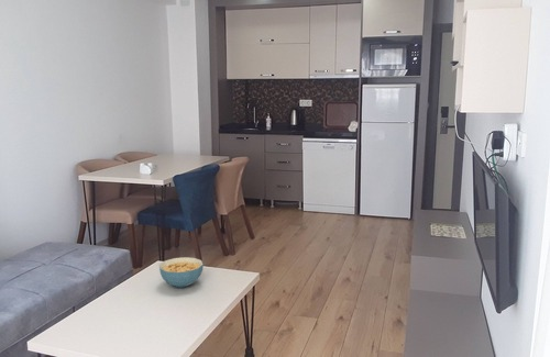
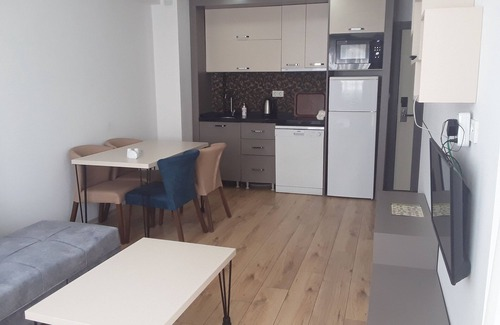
- cereal bowl [158,256,205,289]
